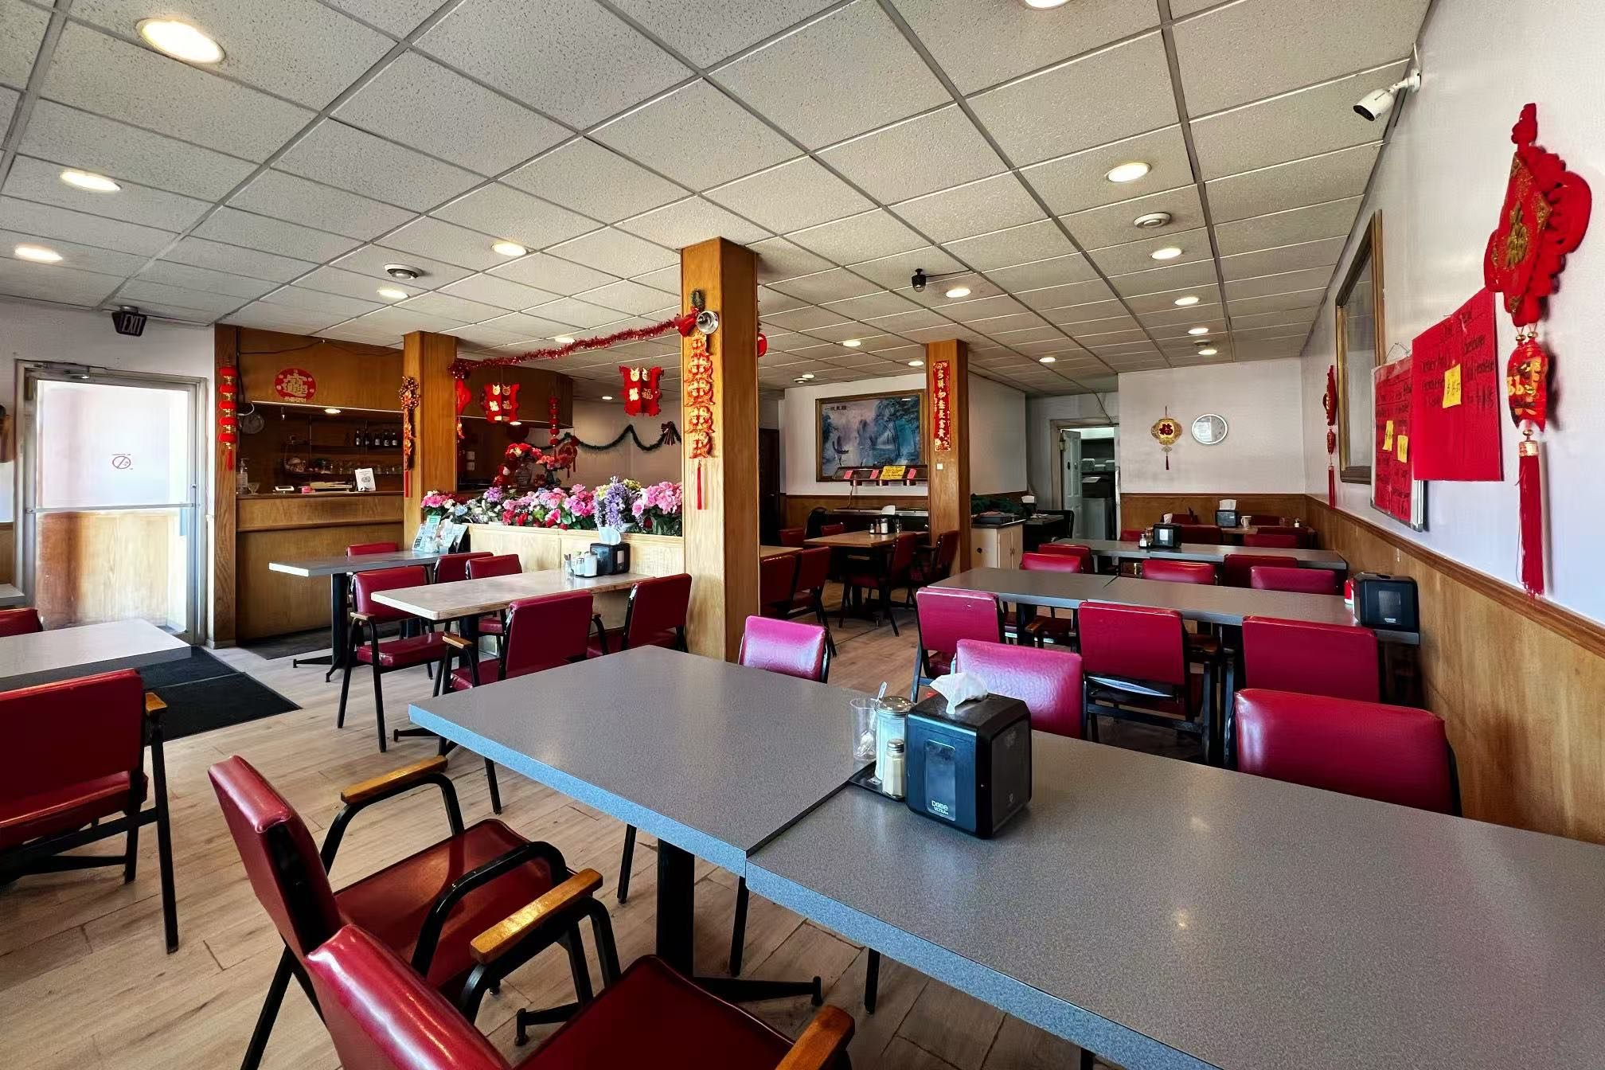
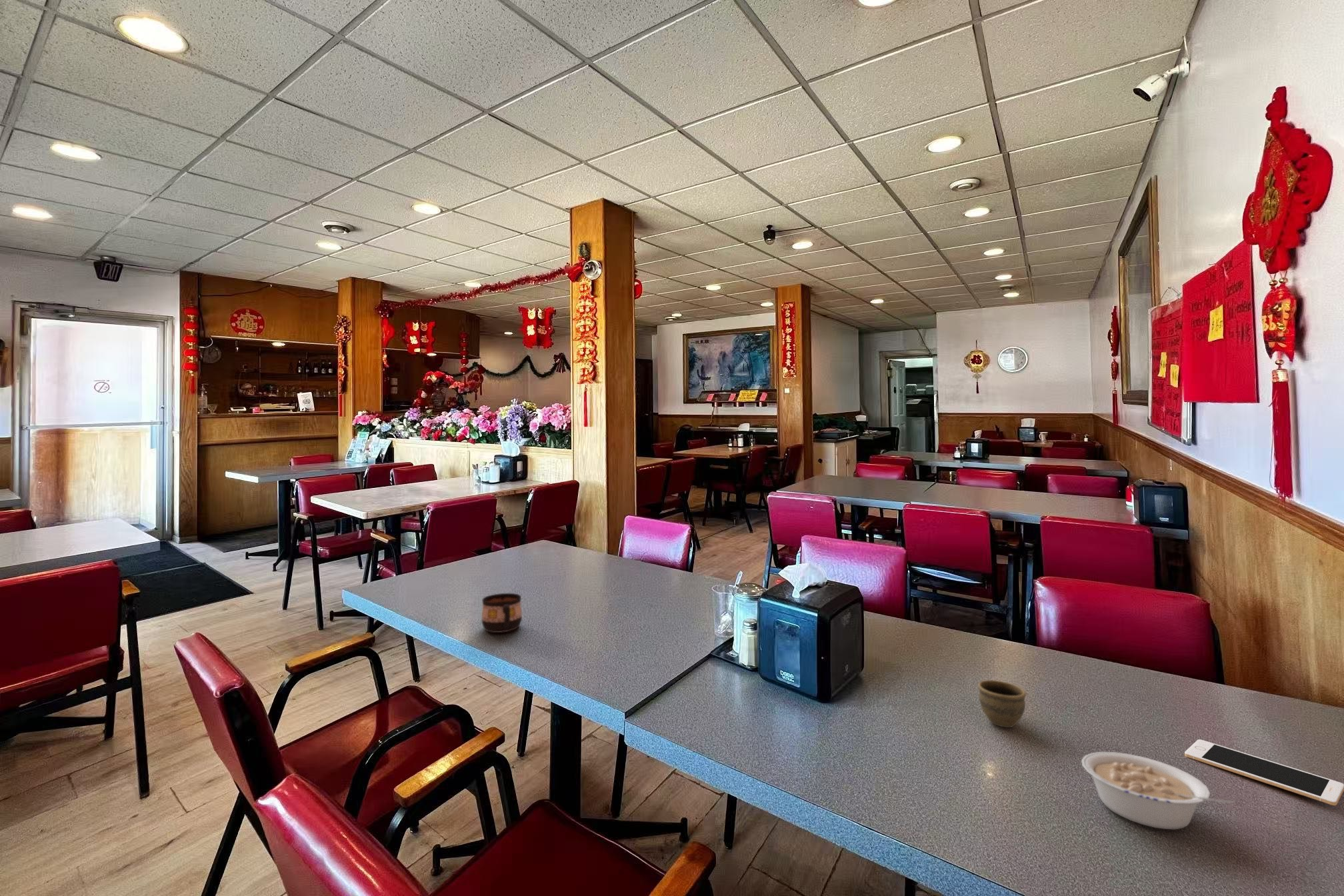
+ cup [977,679,1027,728]
+ cell phone [1184,739,1344,806]
+ legume [1081,751,1237,830]
+ cup [481,593,523,633]
